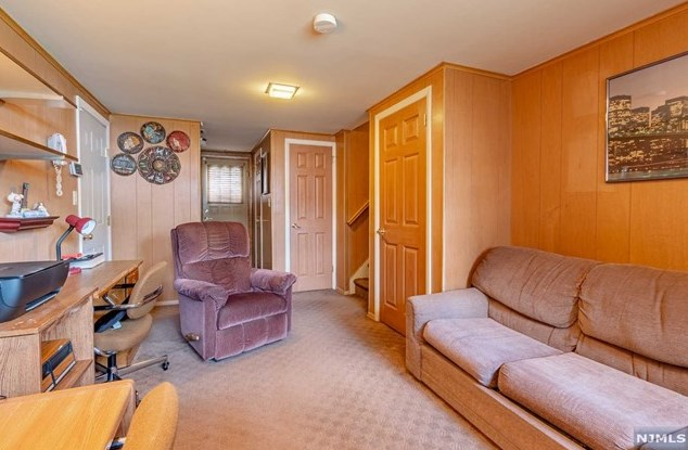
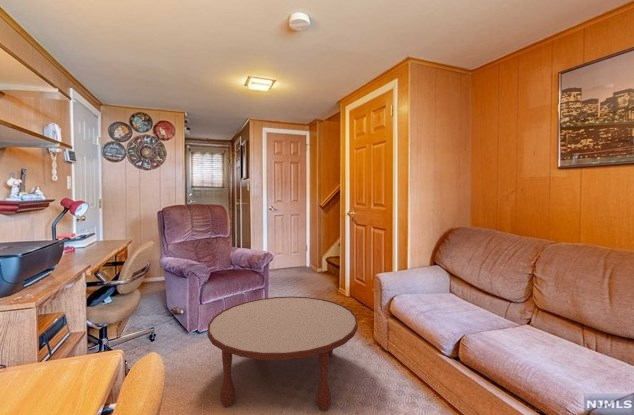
+ coffee table [206,295,359,412]
